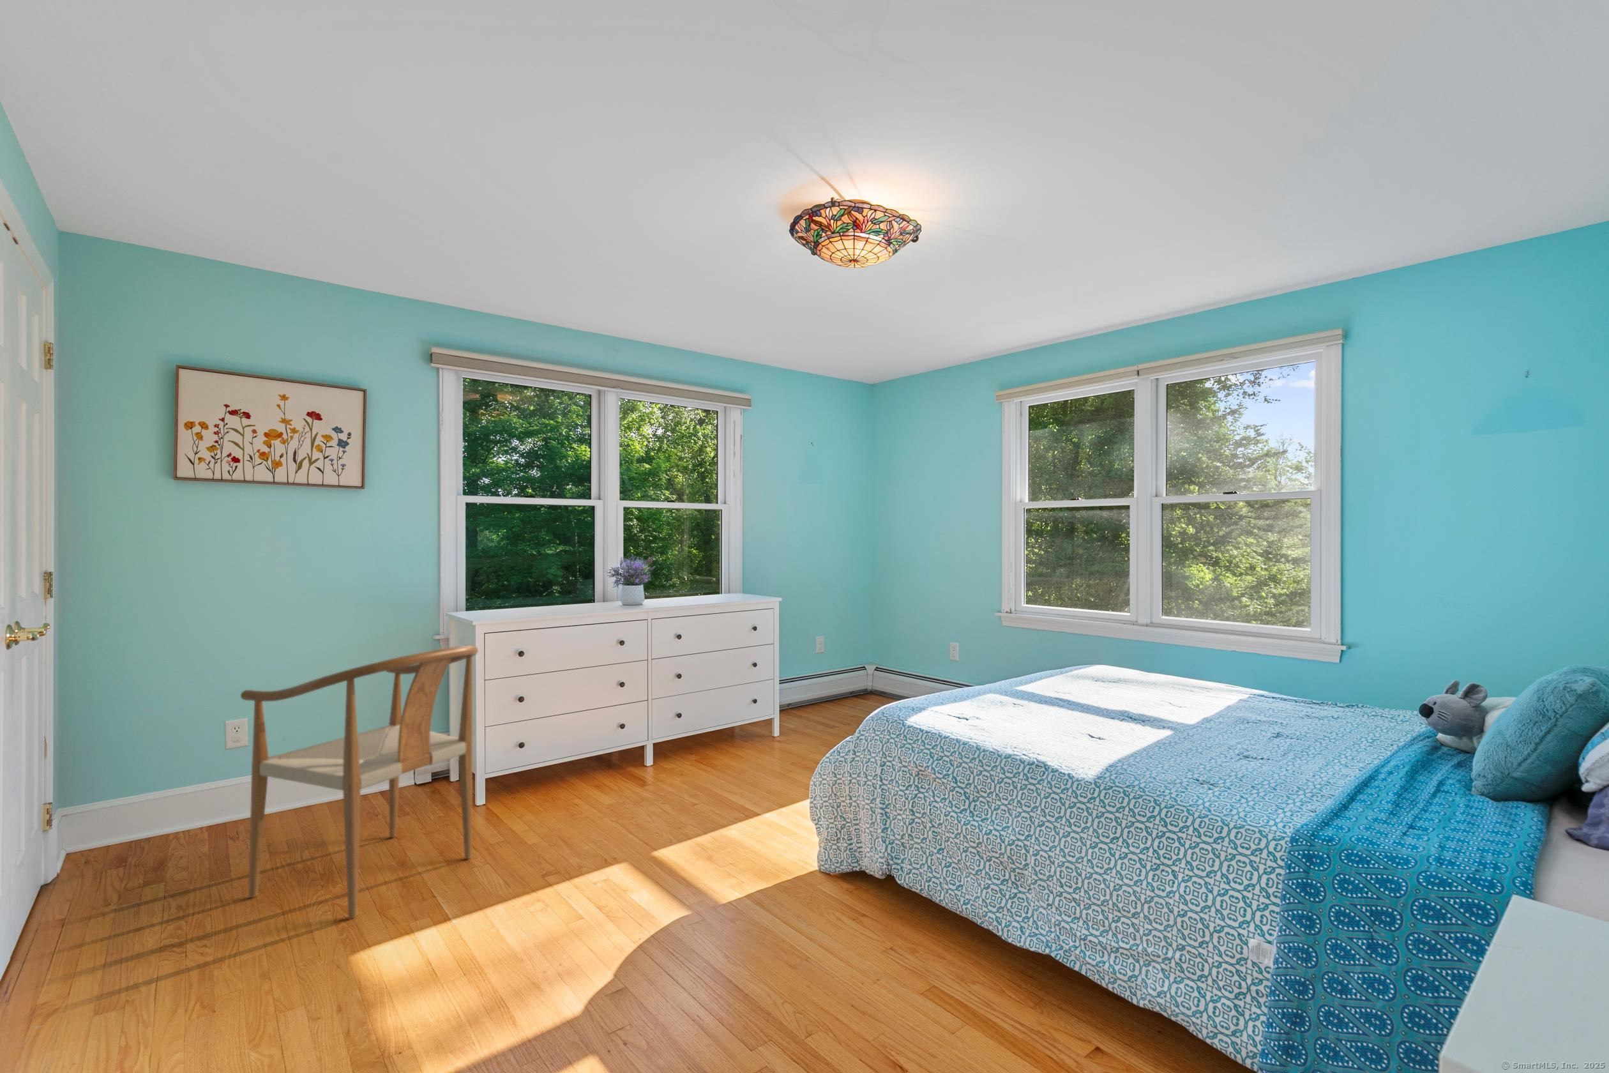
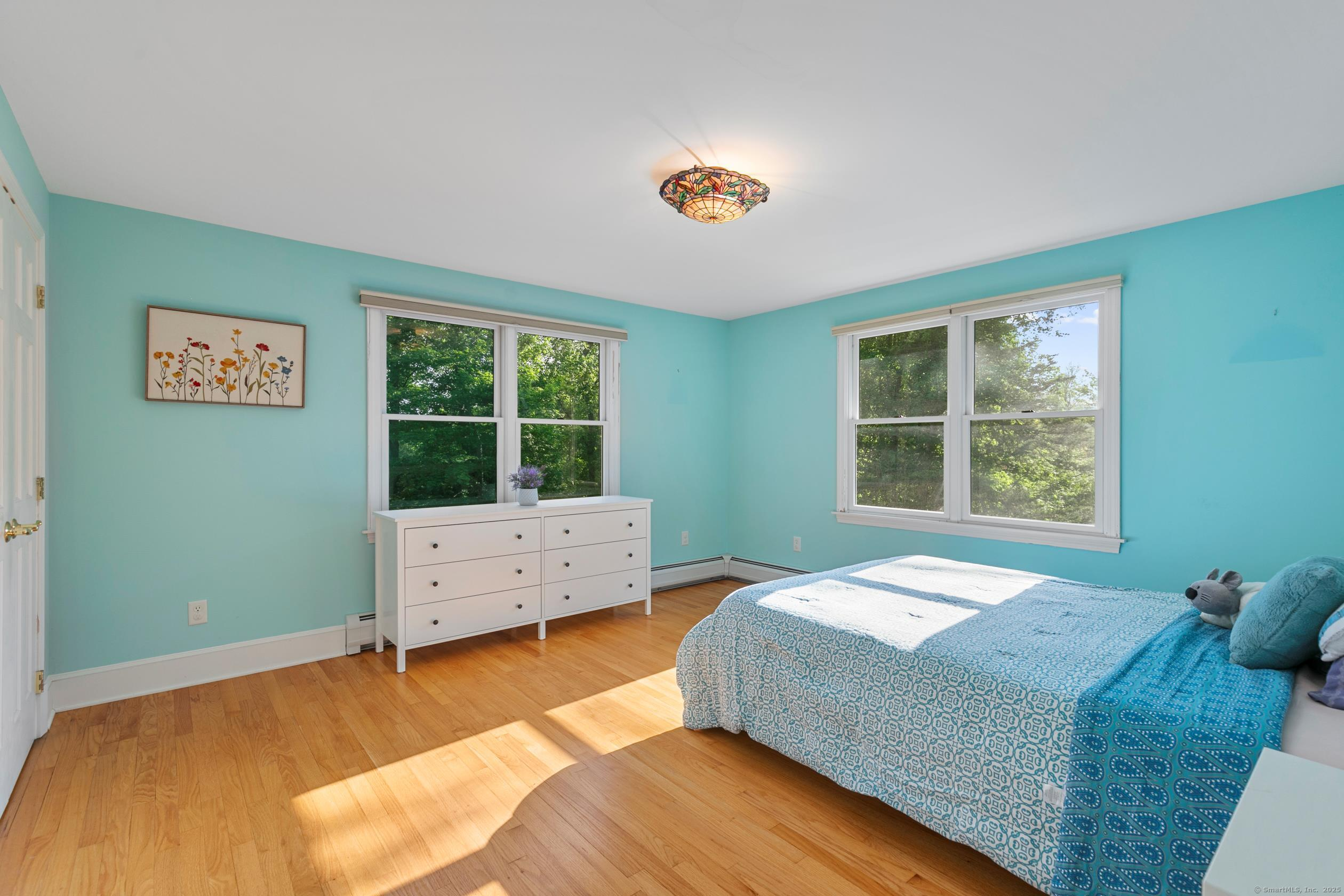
- chair [241,644,479,919]
